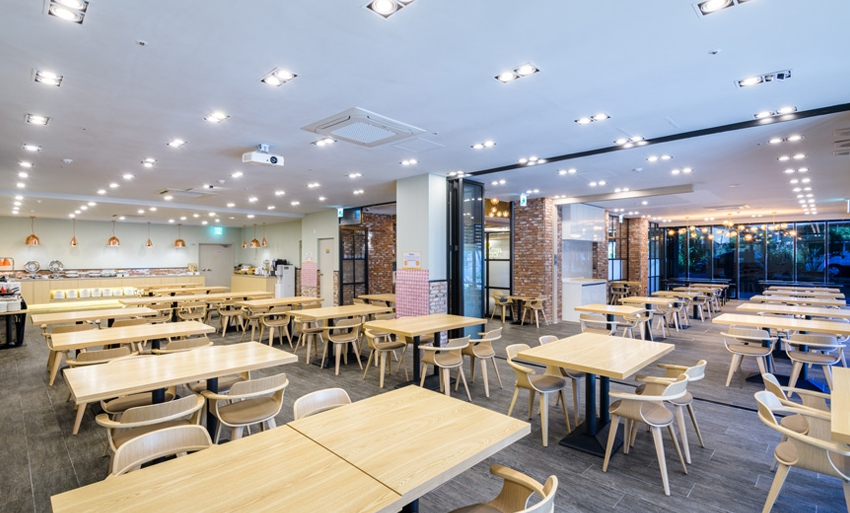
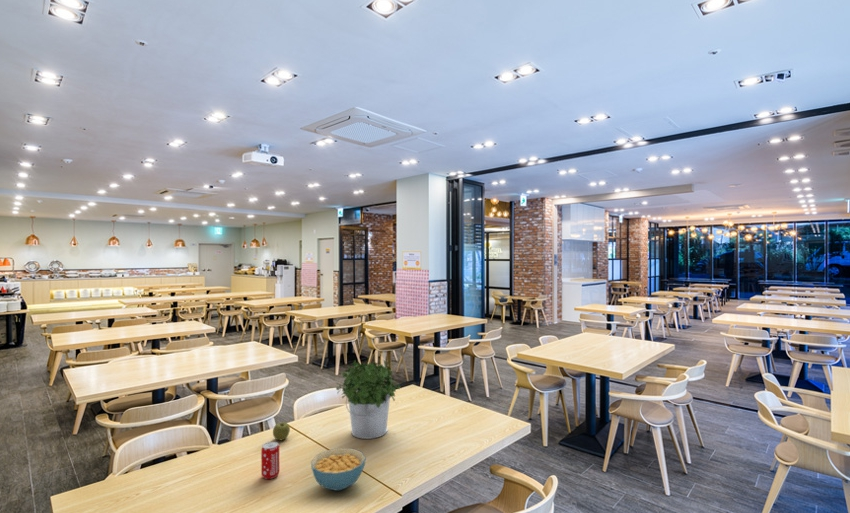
+ apple [272,421,291,441]
+ beverage can [260,441,280,480]
+ potted plant [335,359,402,440]
+ cereal bowl [310,447,366,492]
